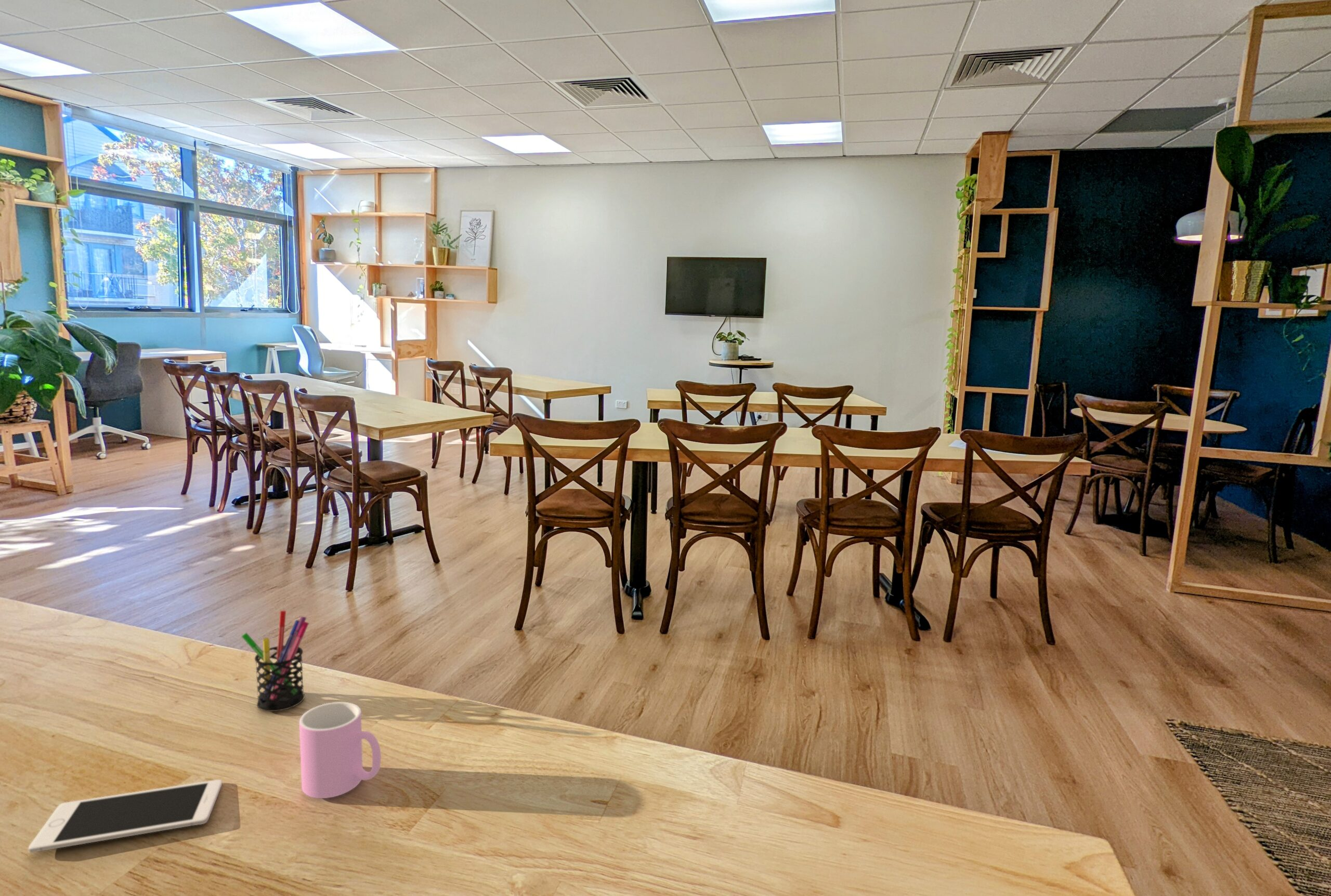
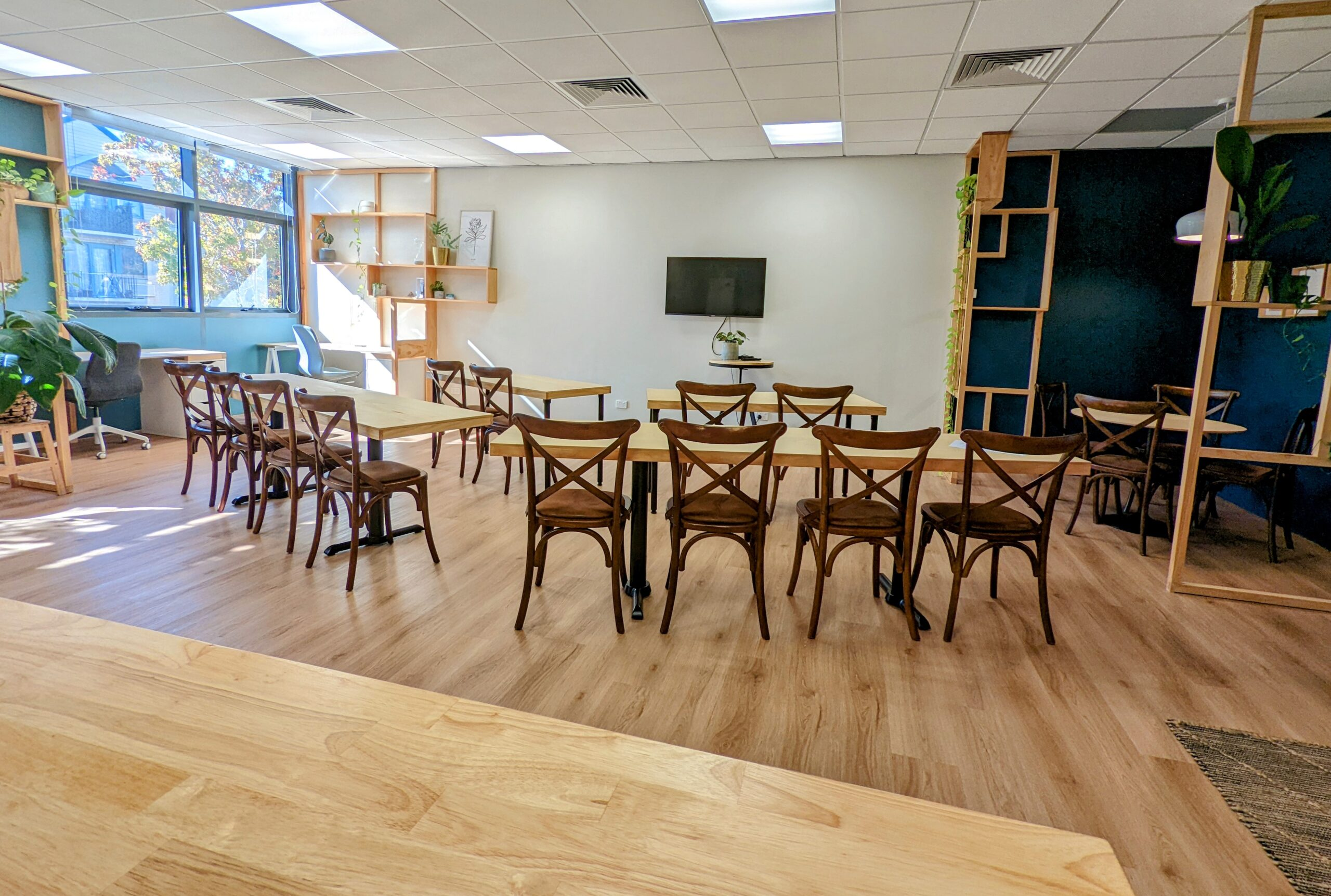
- cell phone [28,779,223,853]
- pen holder [241,610,309,712]
- cup [298,702,382,799]
